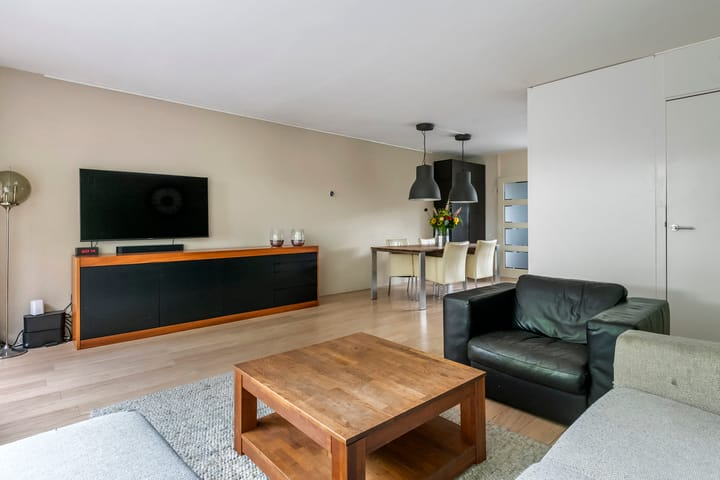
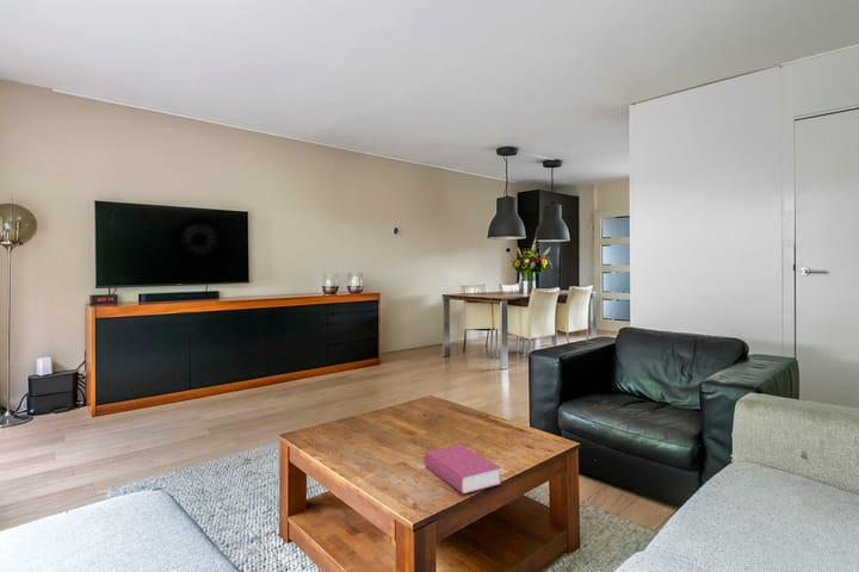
+ book [424,443,502,496]
